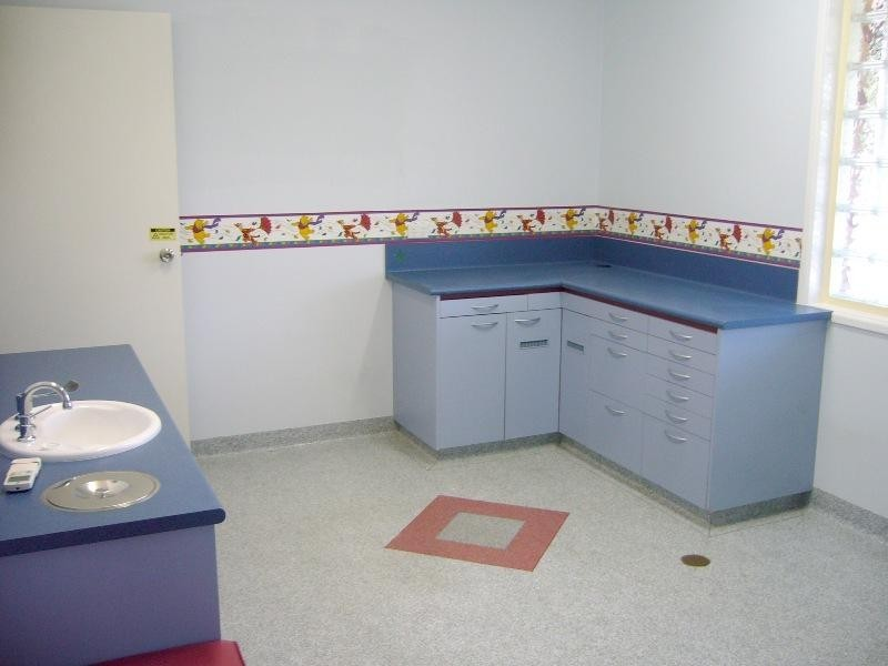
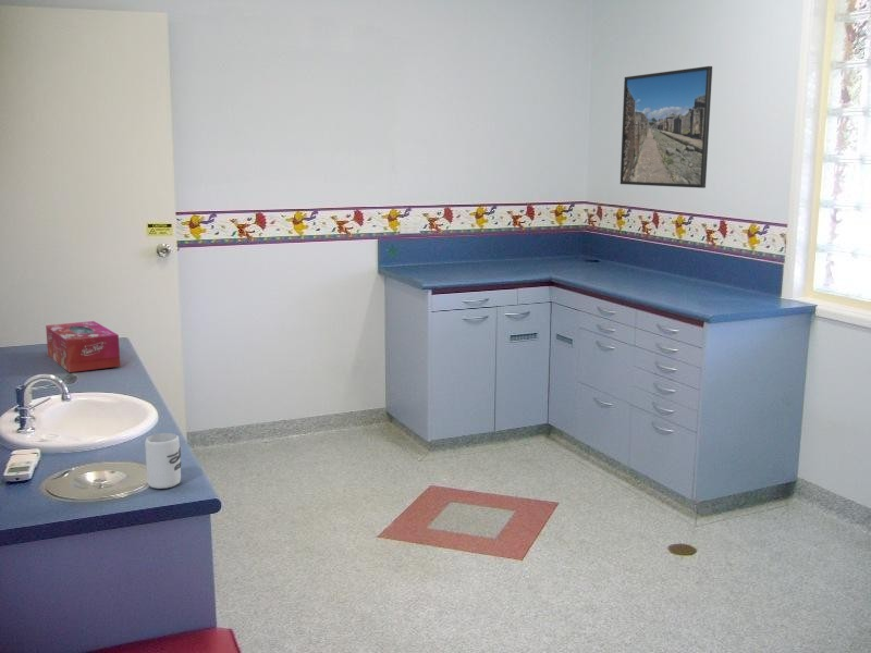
+ tissue box [45,320,121,373]
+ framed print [619,65,713,189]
+ cup [144,432,182,490]
